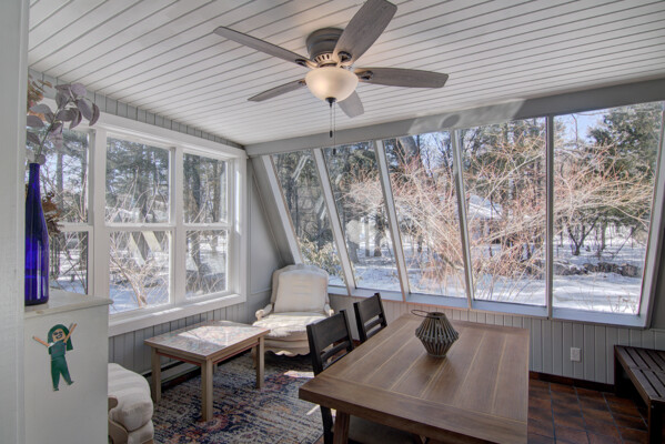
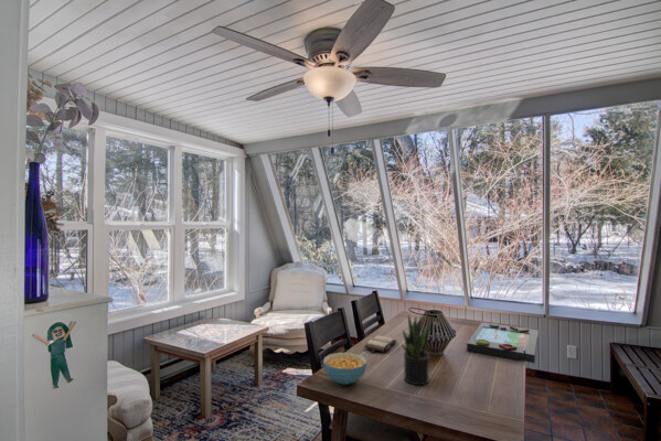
+ cereal bowl [322,352,367,386]
+ potted plant [401,313,431,386]
+ hardback book [363,334,397,354]
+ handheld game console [466,322,540,364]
